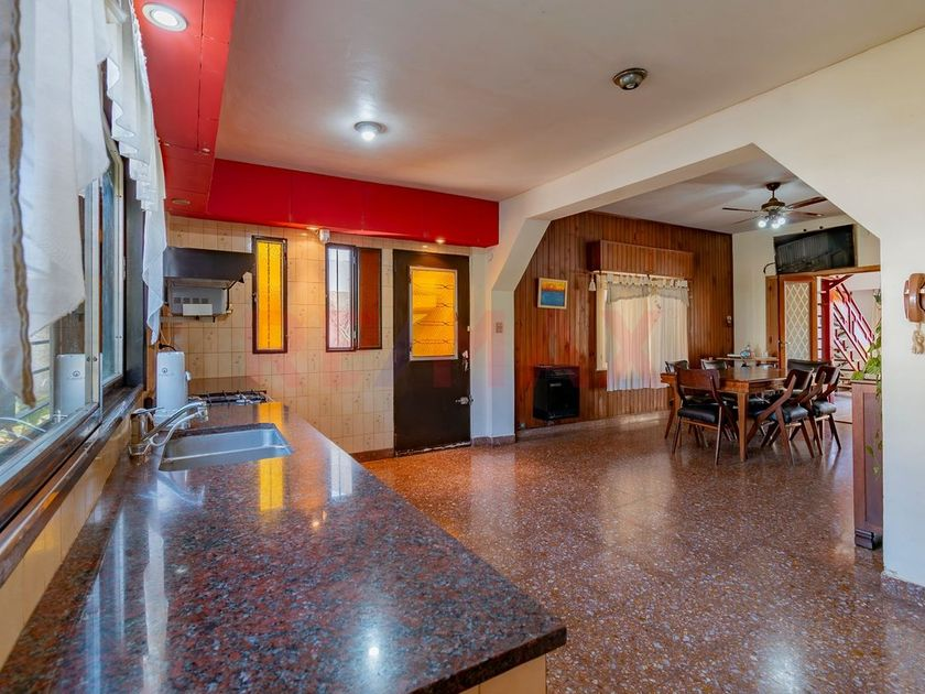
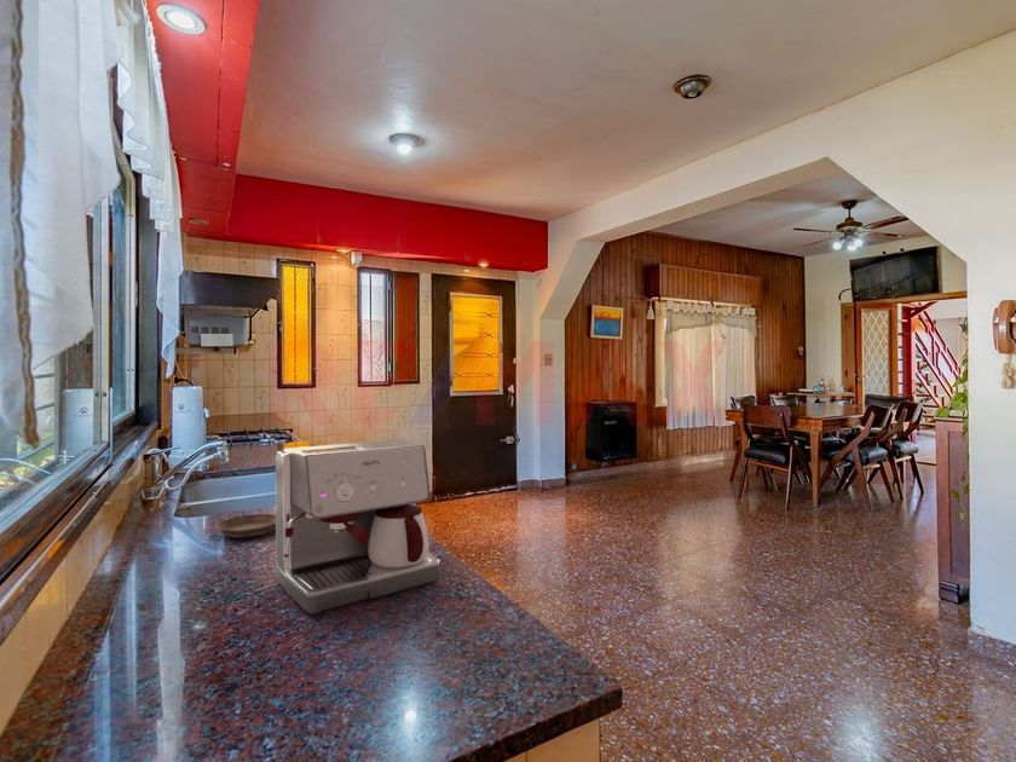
+ saucer [215,513,276,538]
+ coffee maker [275,438,440,616]
